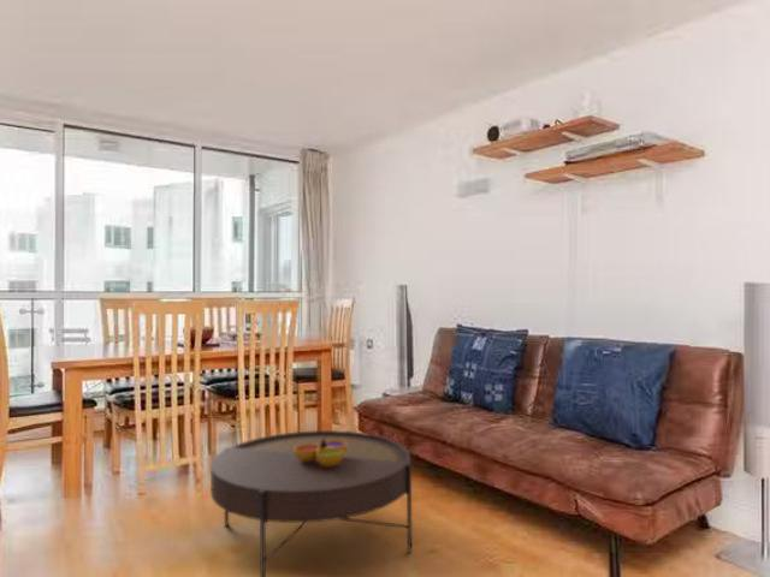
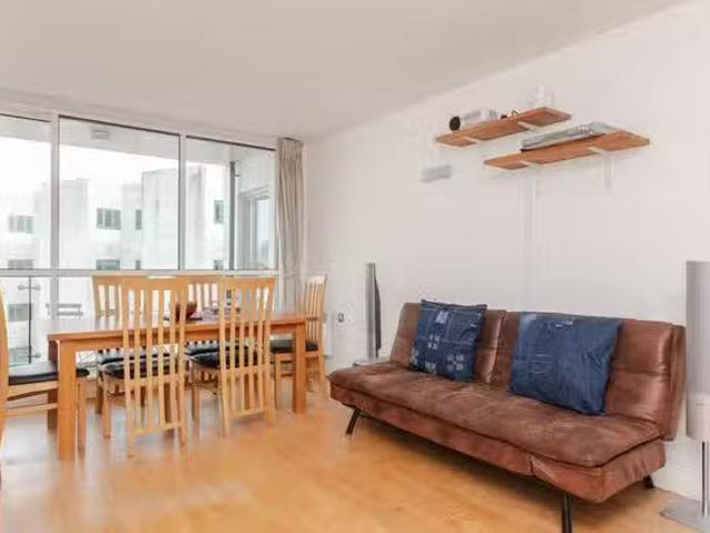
- coffee table [209,429,413,577]
- decorative bowl [295,439,346,466]
